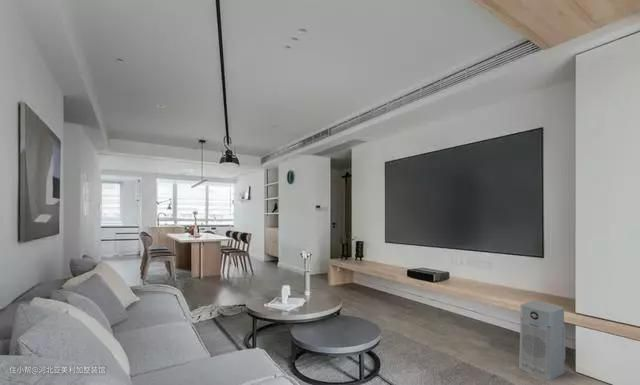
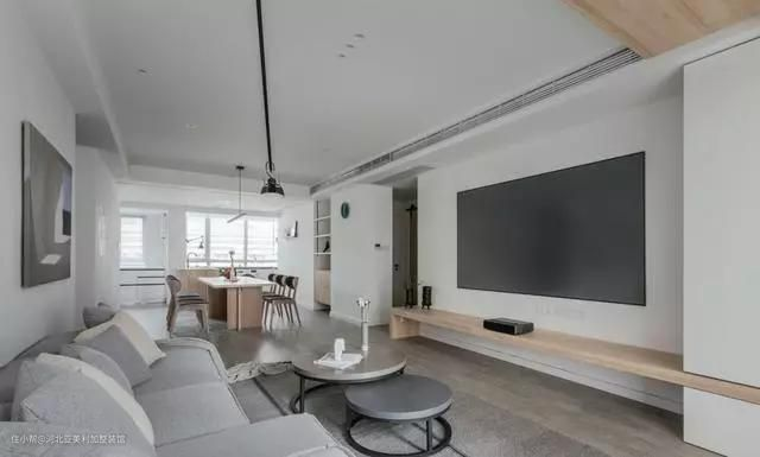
- air purifier [518,300,566,381]
